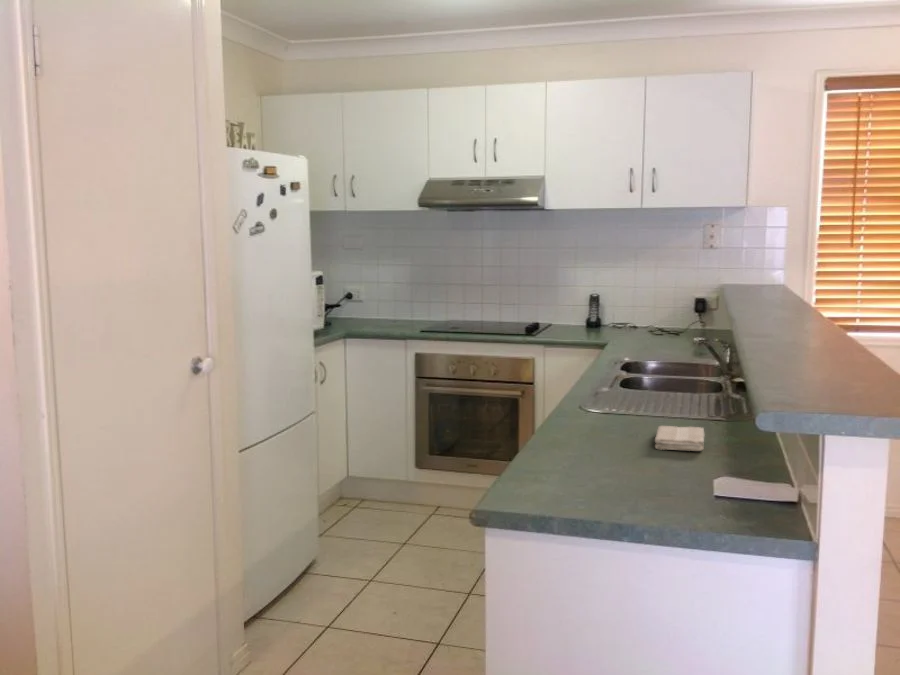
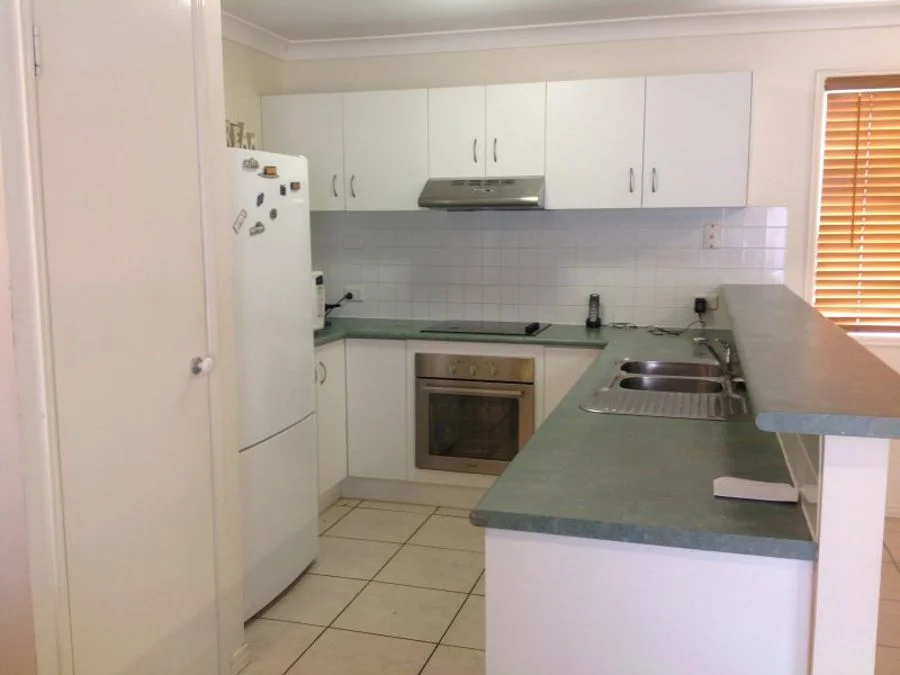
- washcloth [654,425,706,452]
